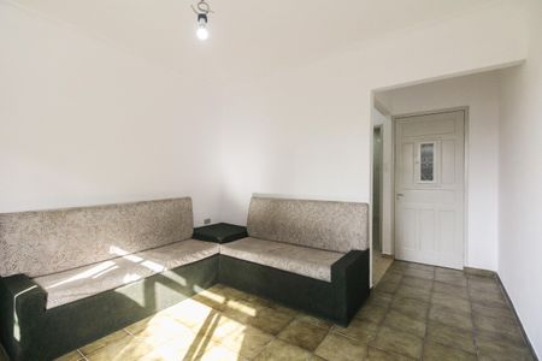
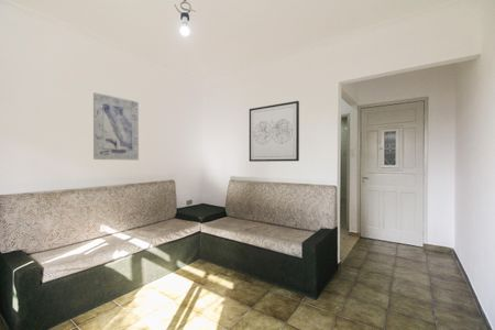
+ wall art [92,91,140,161]
+ wall art [249,100,300,163]
